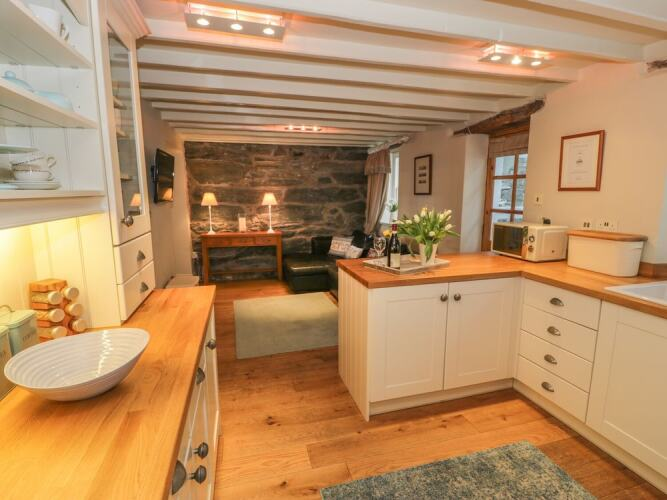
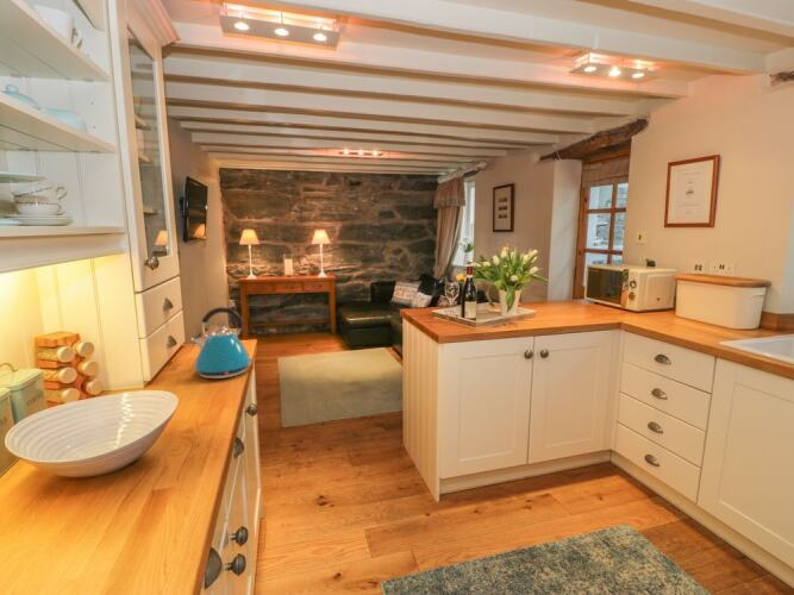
+ kettle [190,306,256,380]
